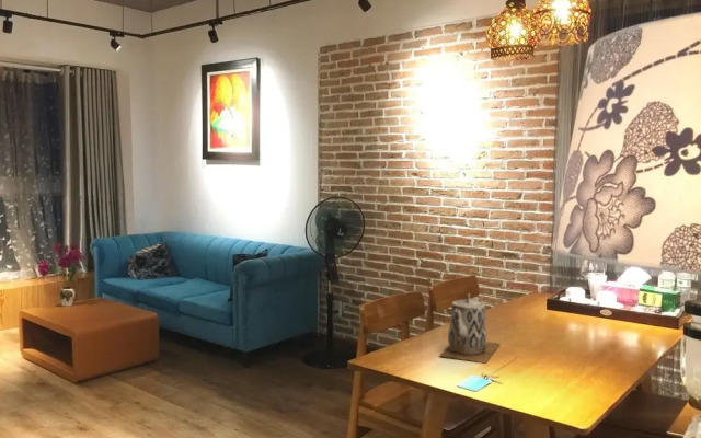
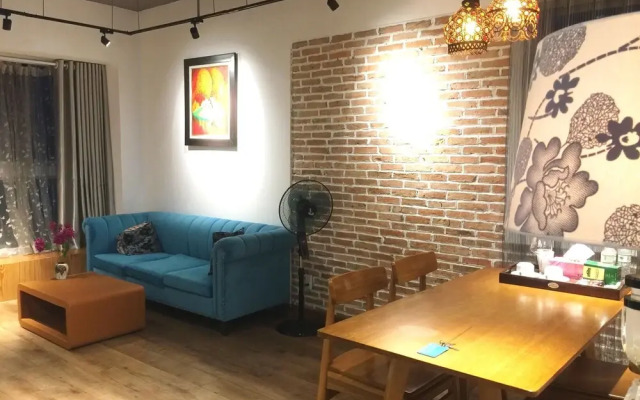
- teapot [438,292,501,365]
